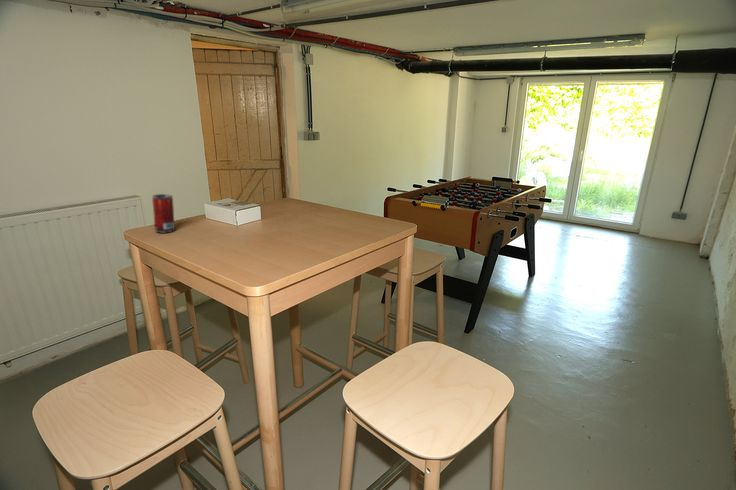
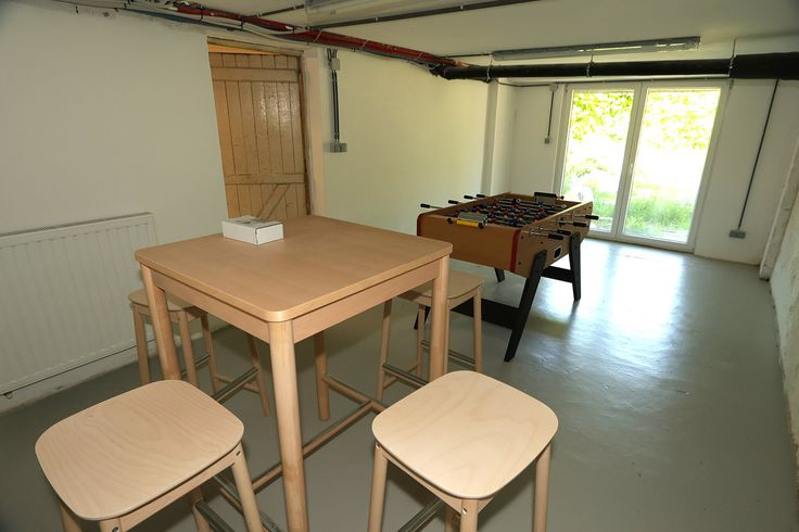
- beverage can [151,193,176,234]
